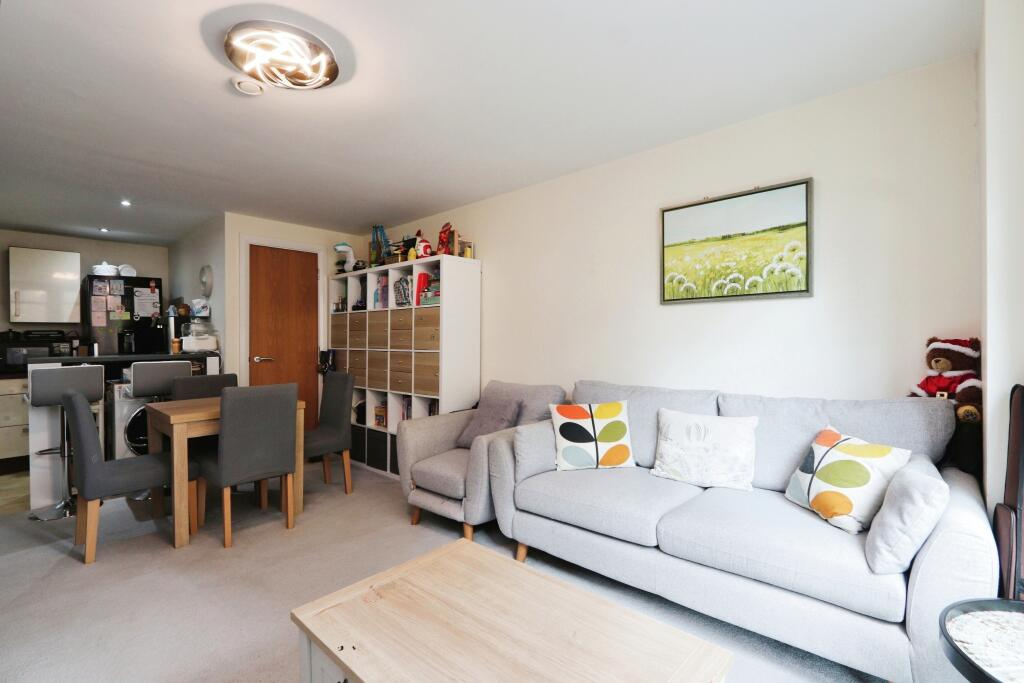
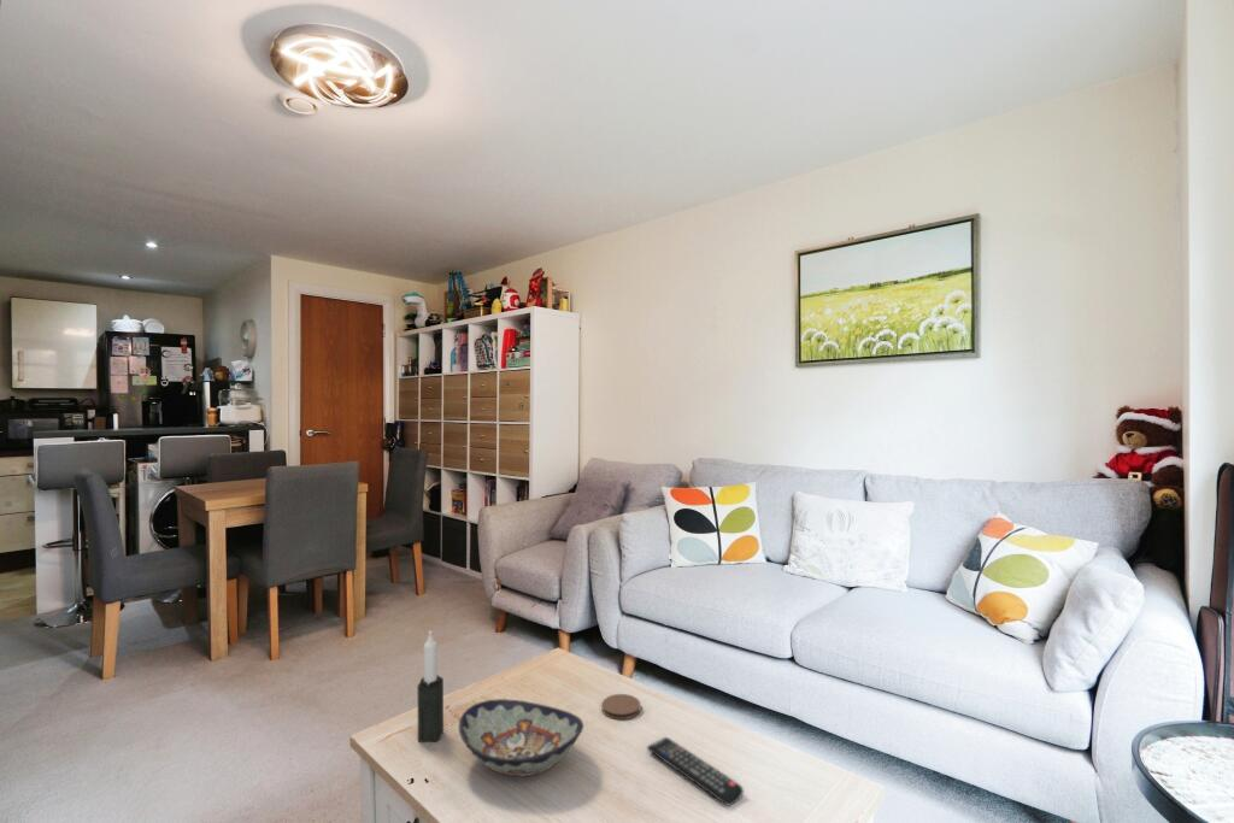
+ remote control [646,736,745,807]
+ candle [417,629,445,743]
+ decorative bowl [458,698,584,777]
+ coaster [601,693,641,721]
